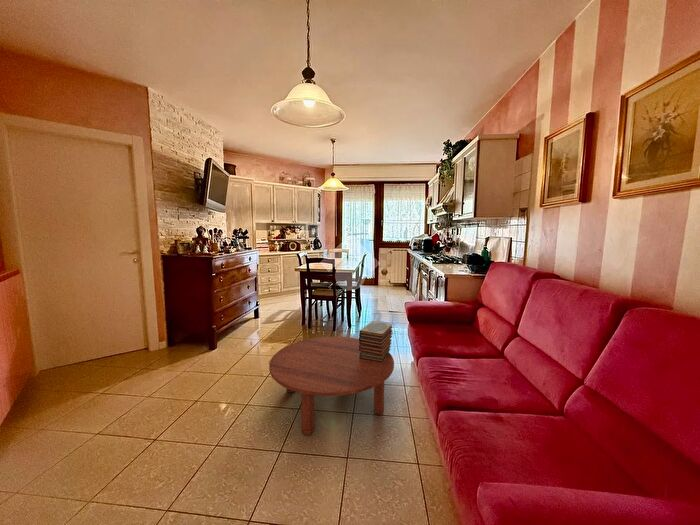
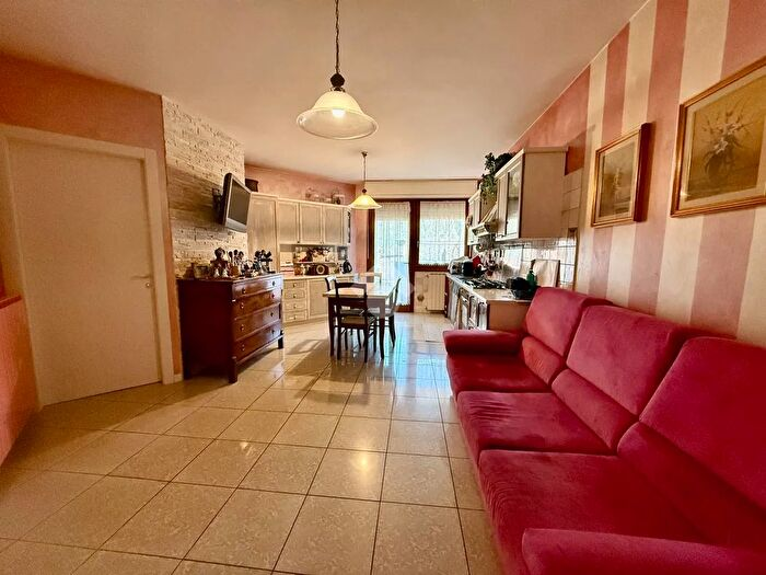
- book stack [358,320,394,363]
- coffee table [268,336,395,437]
